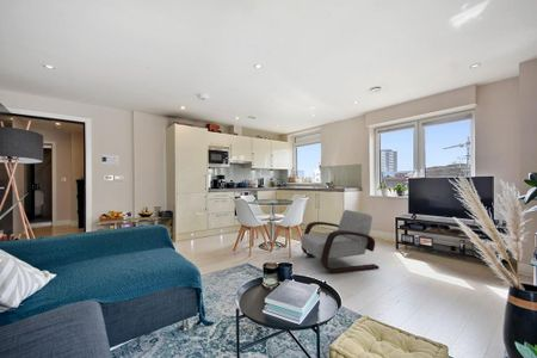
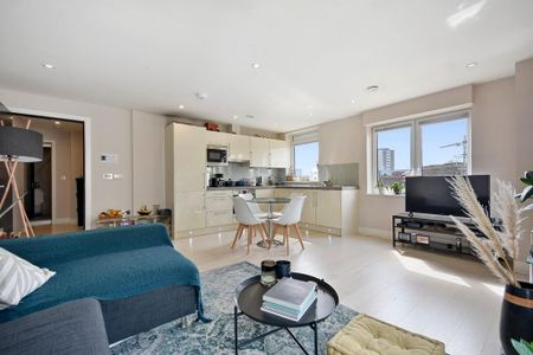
- armchair [300,209,381,274]
